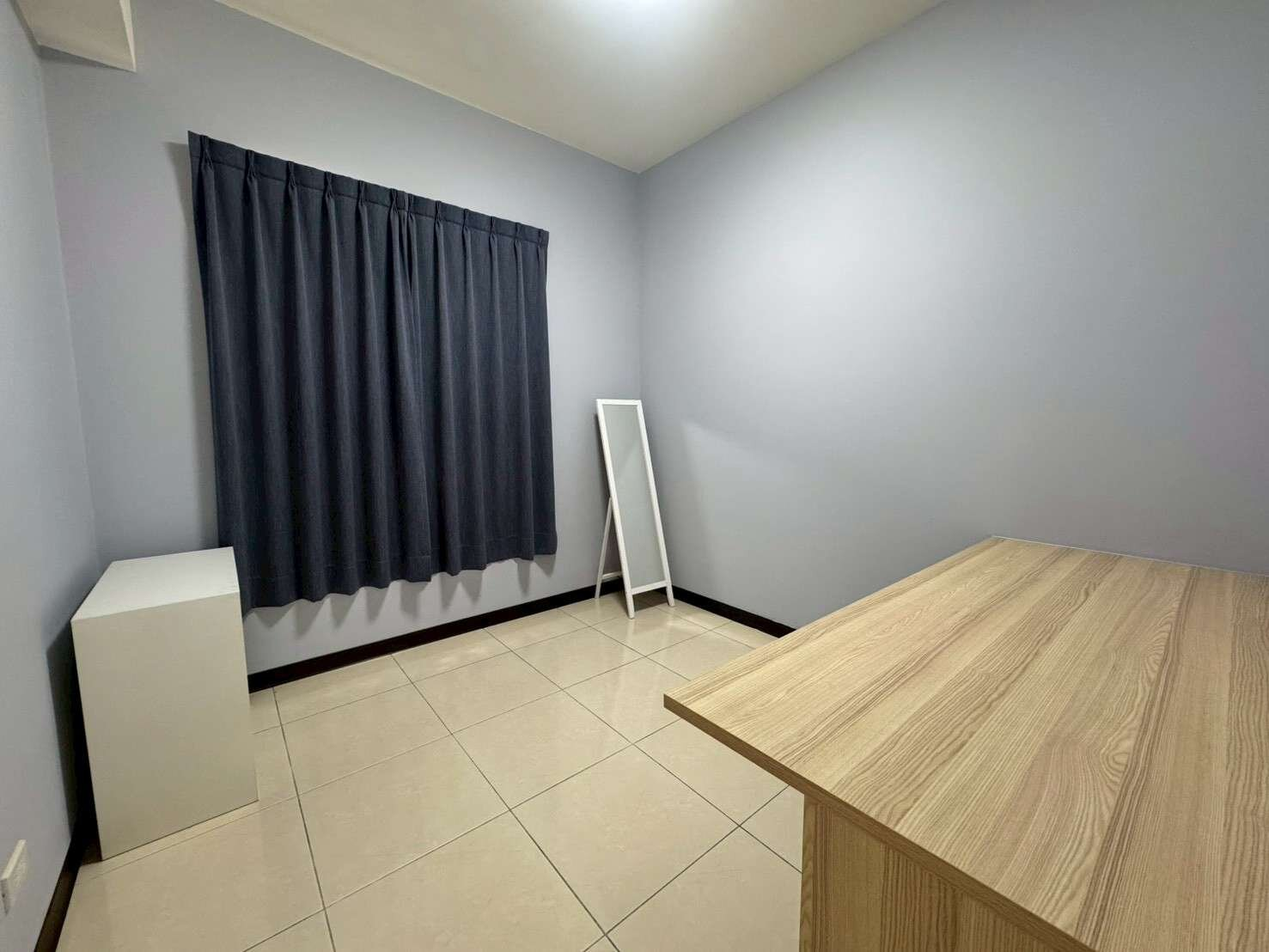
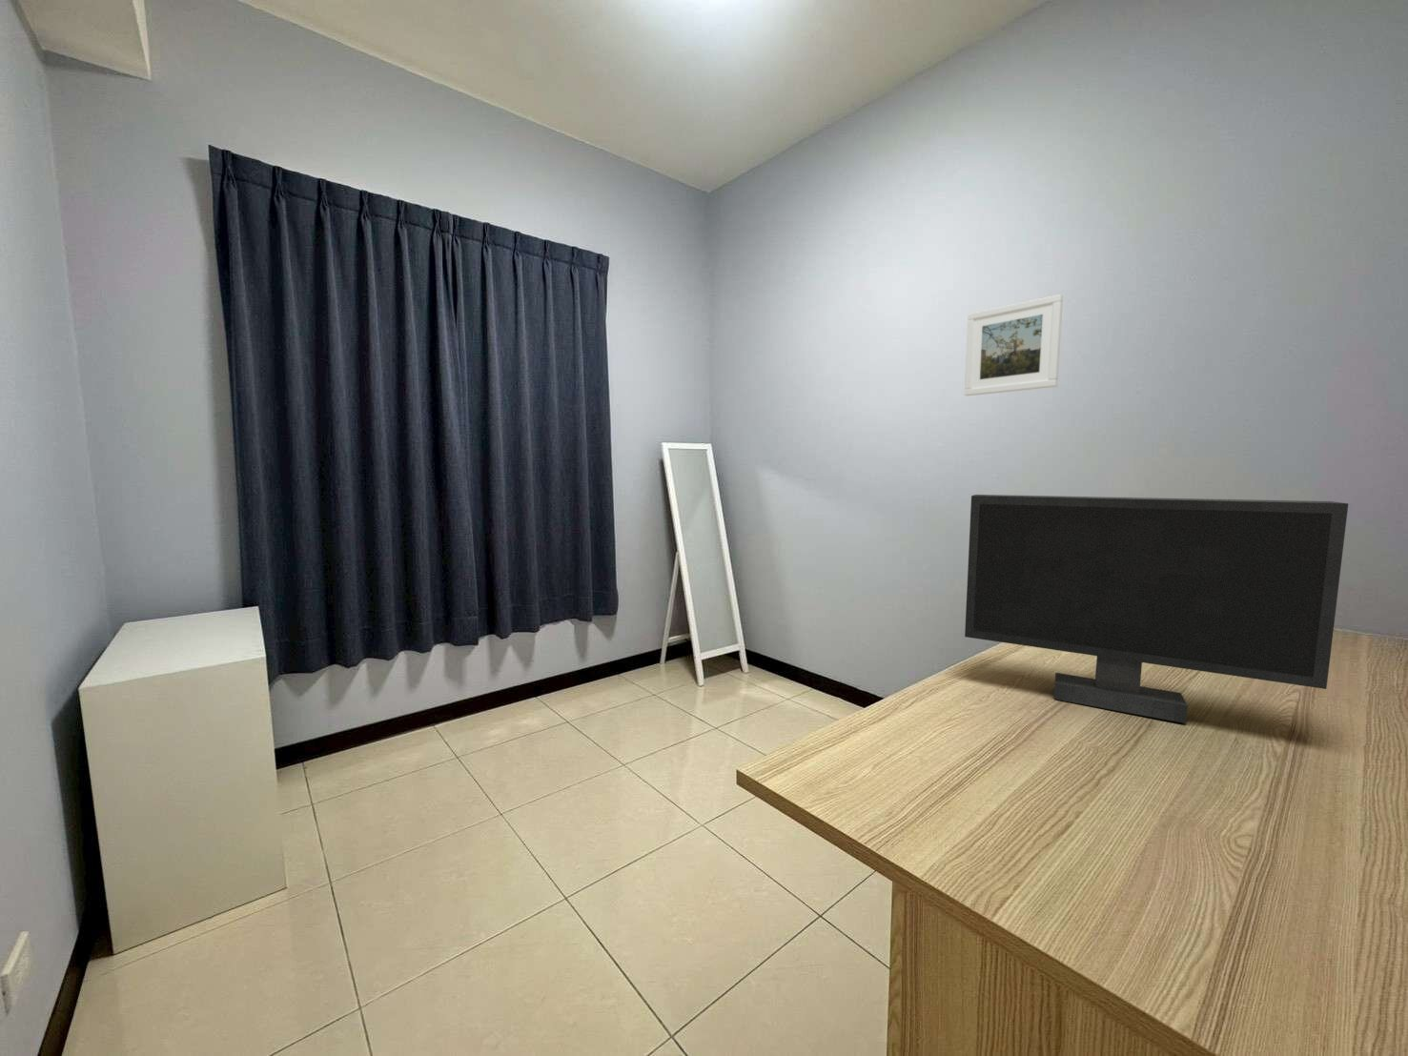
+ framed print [964,294,1064,396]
+ monitor [964,494,1349,724]
